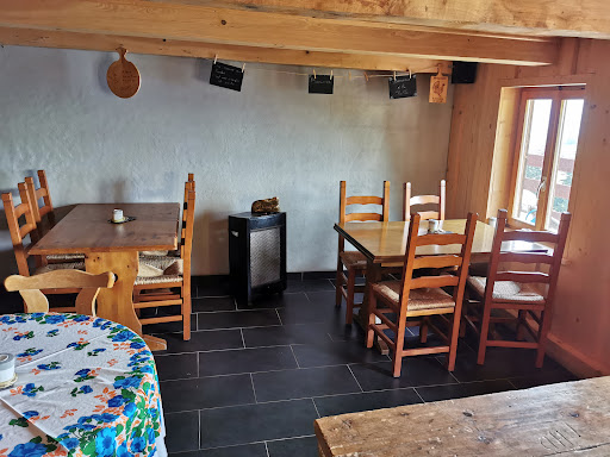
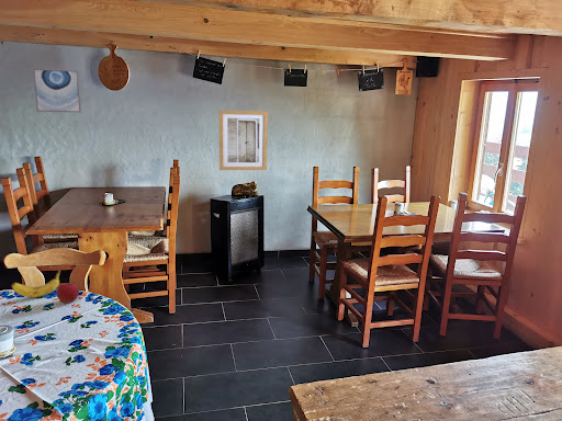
+ apple [56,283,80,304]
+ banana [11,266,61,298]
+ wall art [218,110,269,171]
+ wall art [32,68,82,114]
